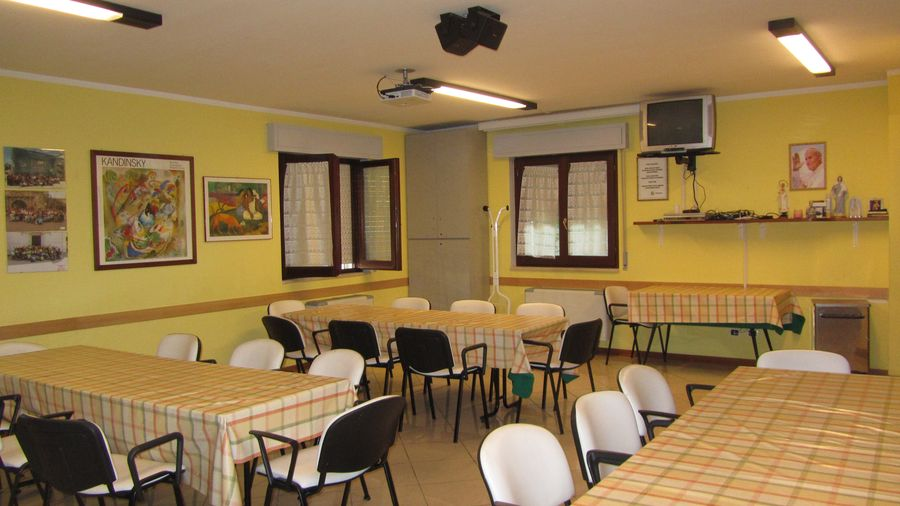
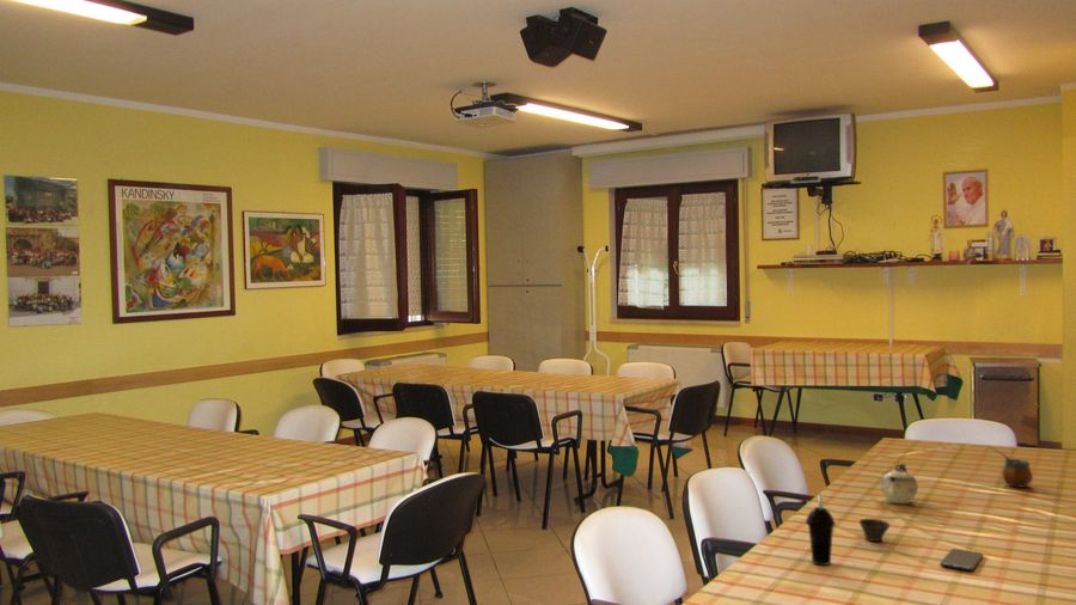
+ teapot [879,463,919,505]
+ smartphone [939,548,984,572]
+ cup [857,518,892,543]
+ cup [805,494,837,567]
+ gourd [992,447,1034,489]
